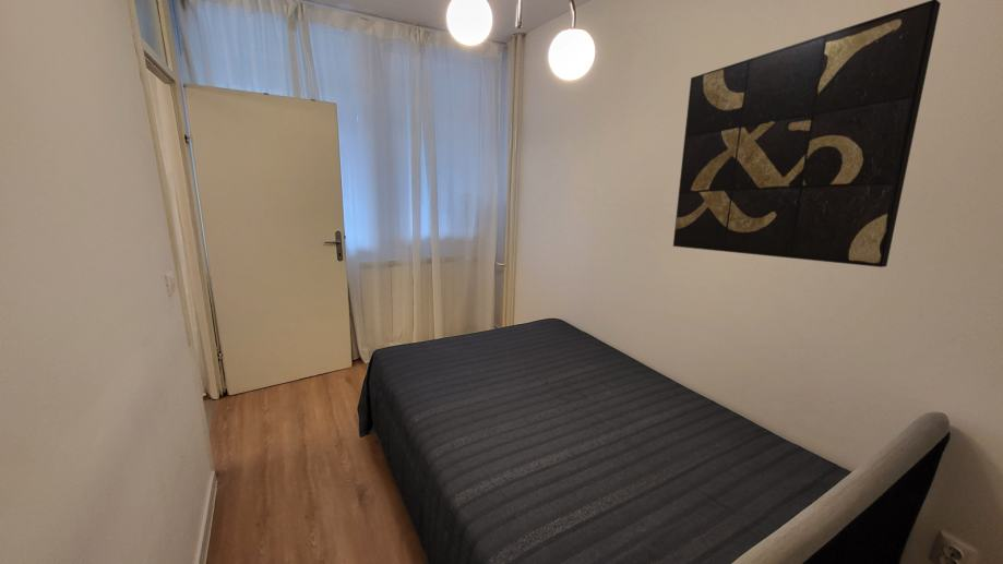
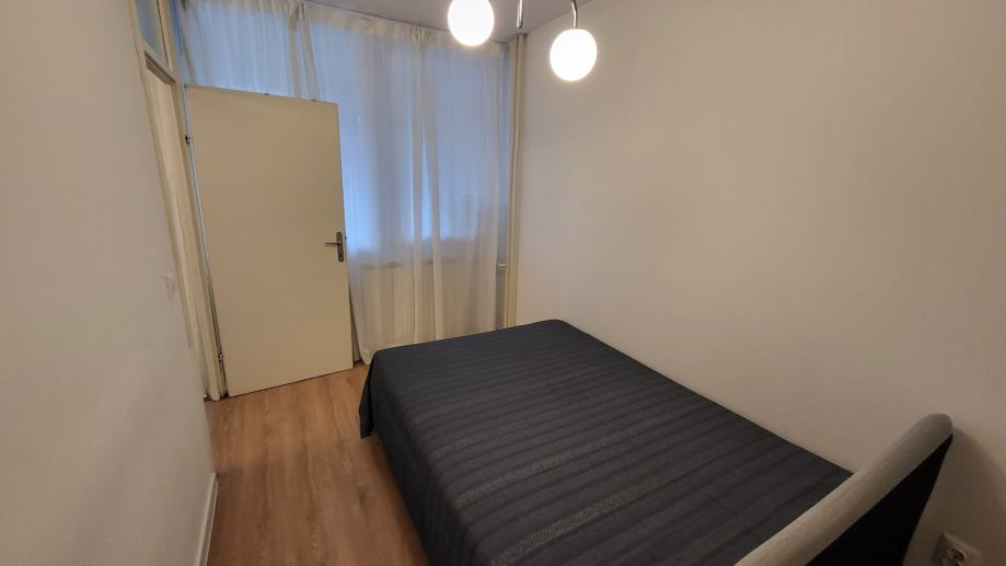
- wall art [672,0,942,268]
